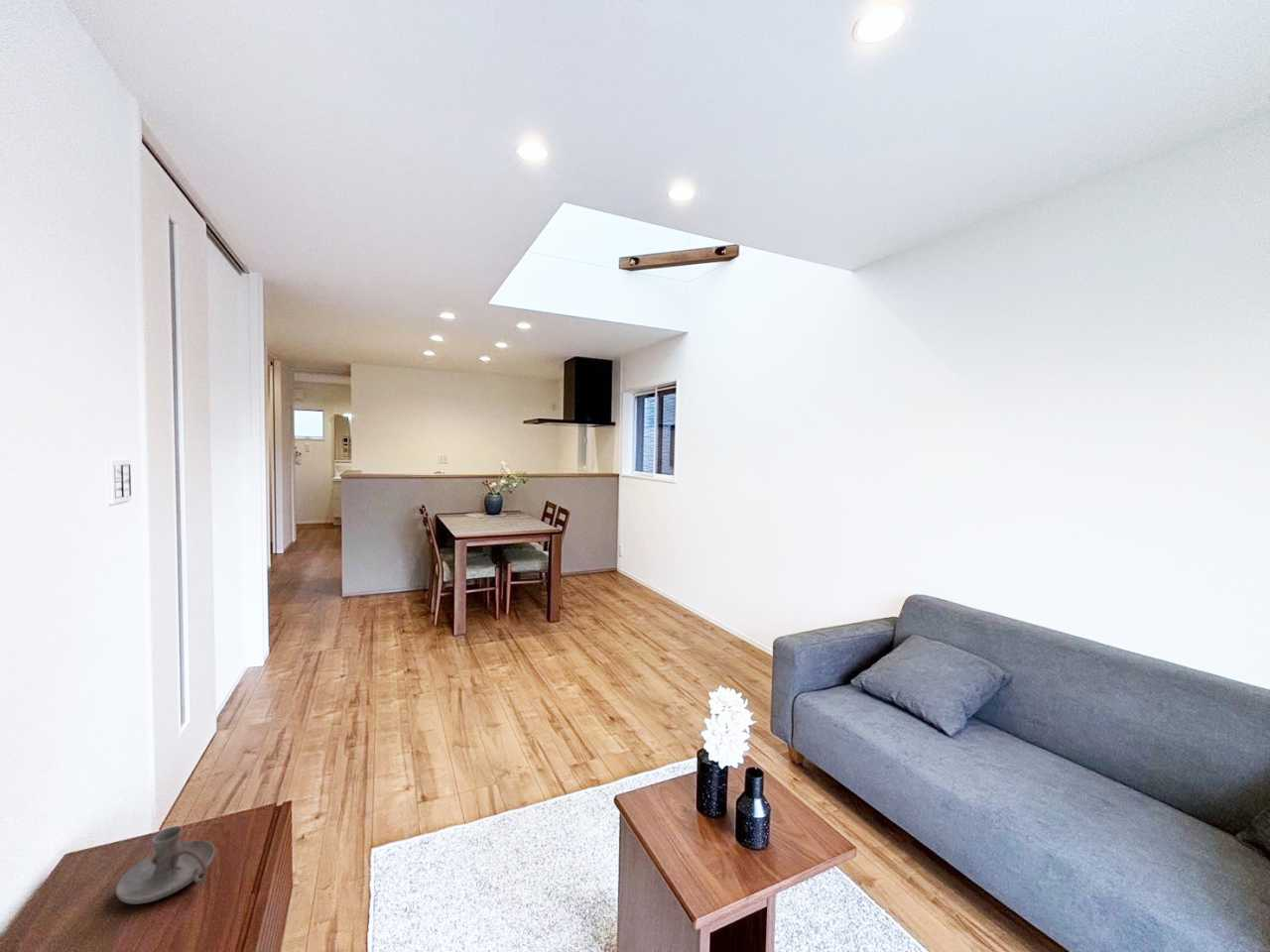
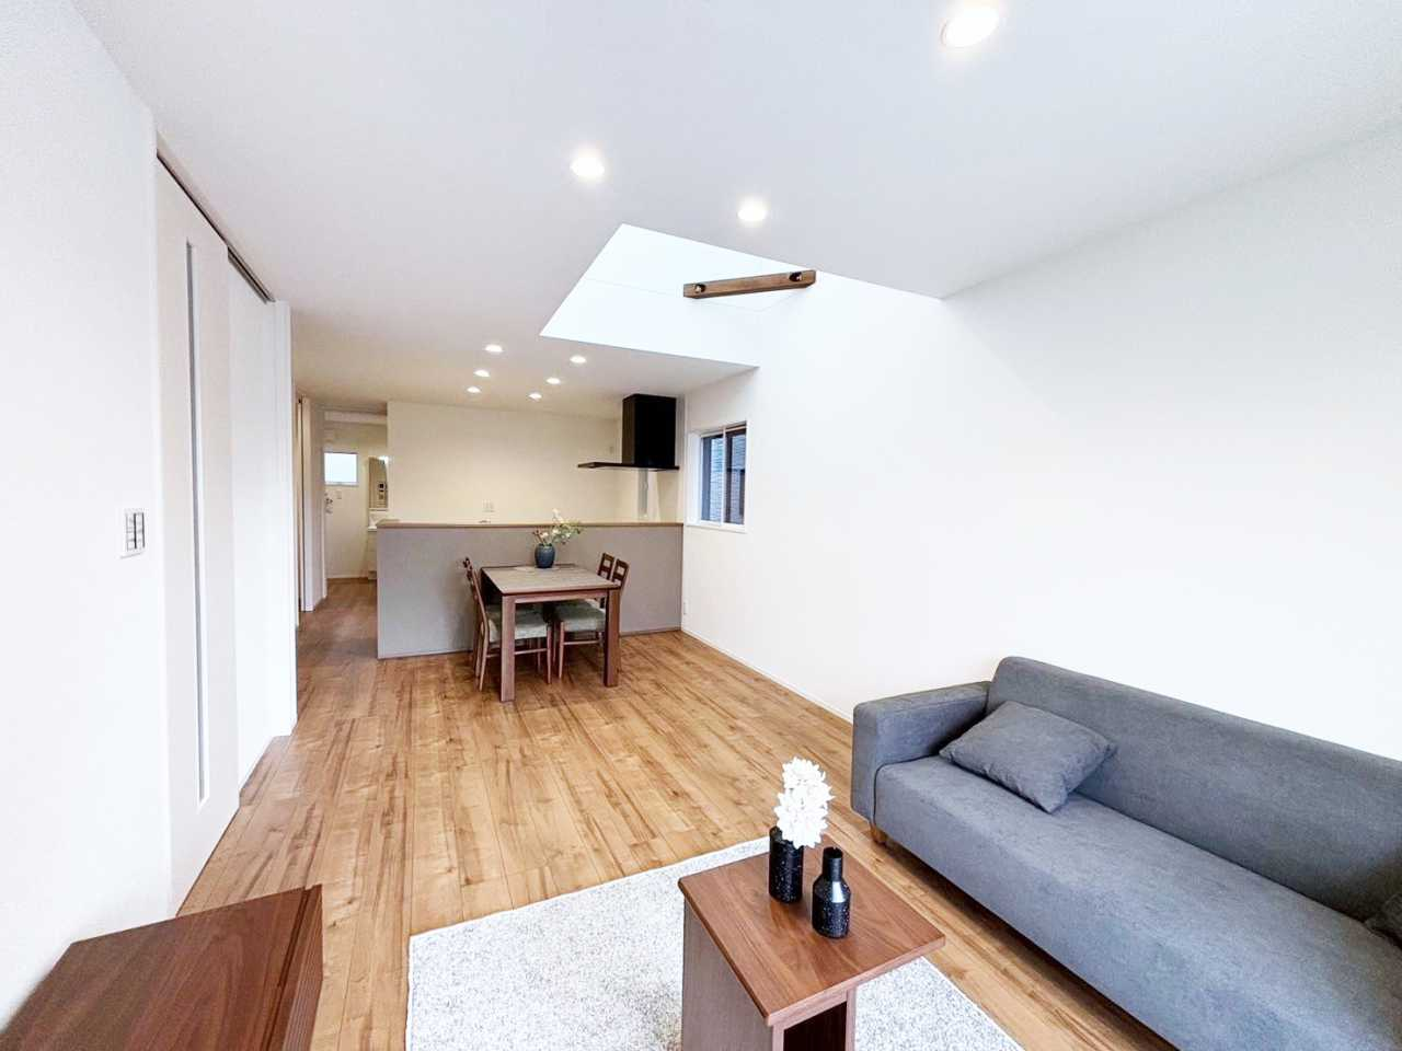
- candle holder [115,825,216,905]
